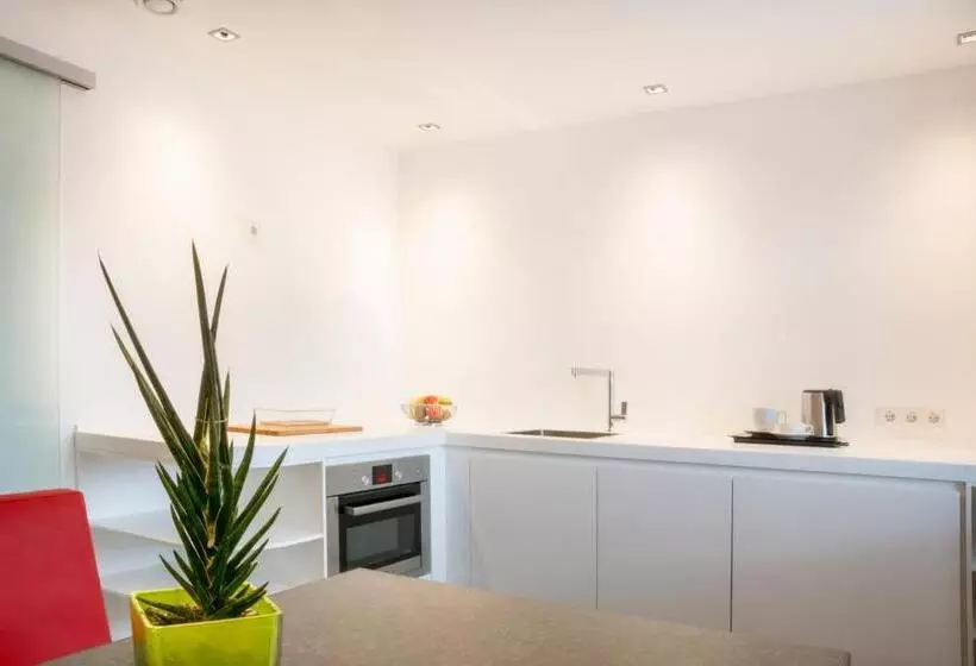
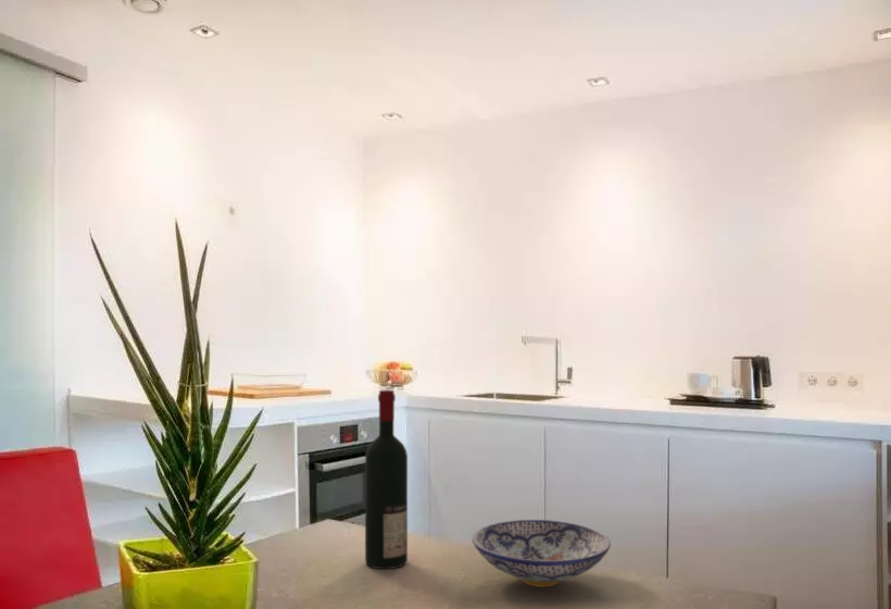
+ alcohol [364,388,409,570]
+ bowl [472,519,612,588]
